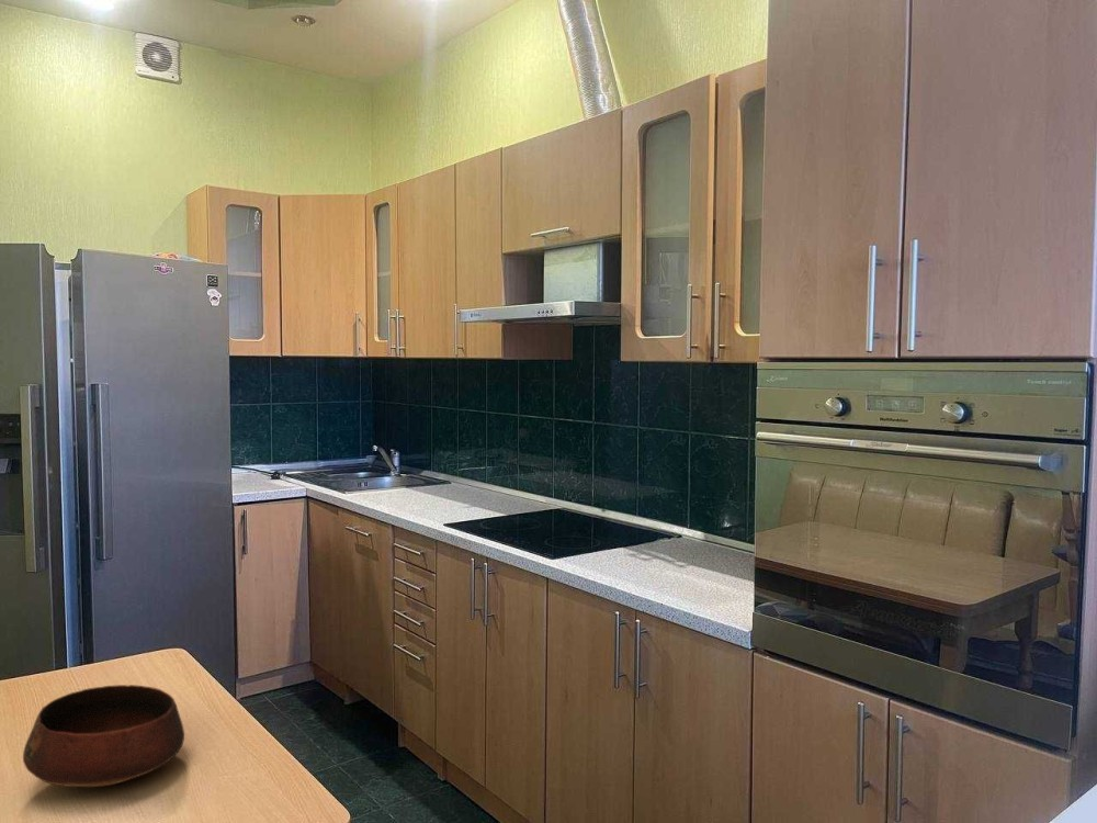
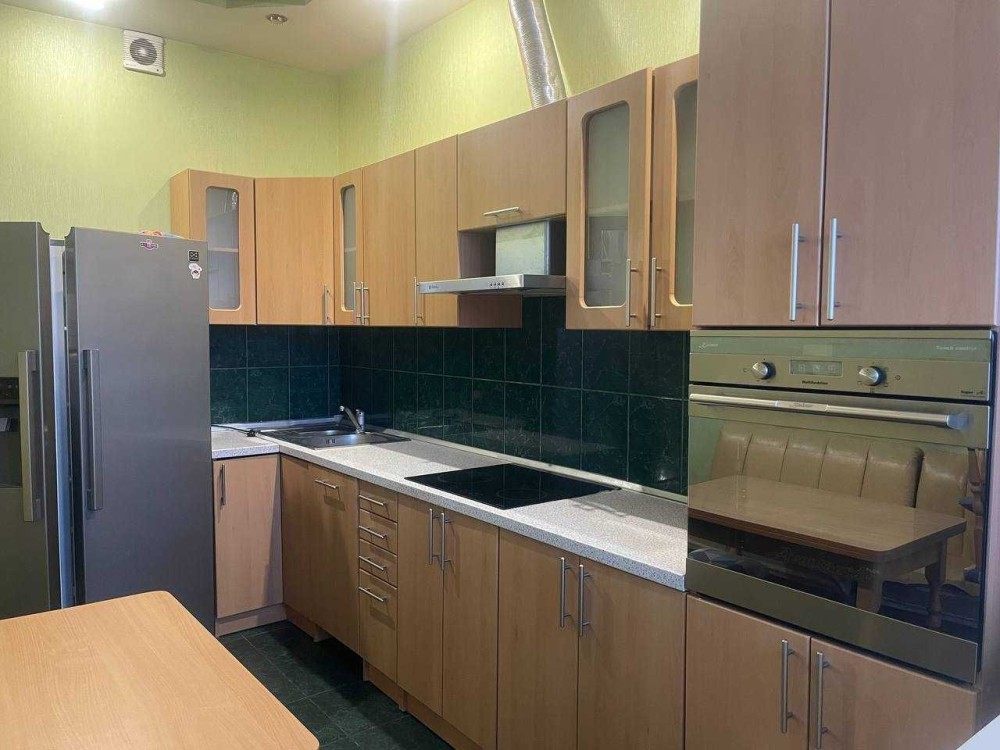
- bowl [22,684,185,788]
